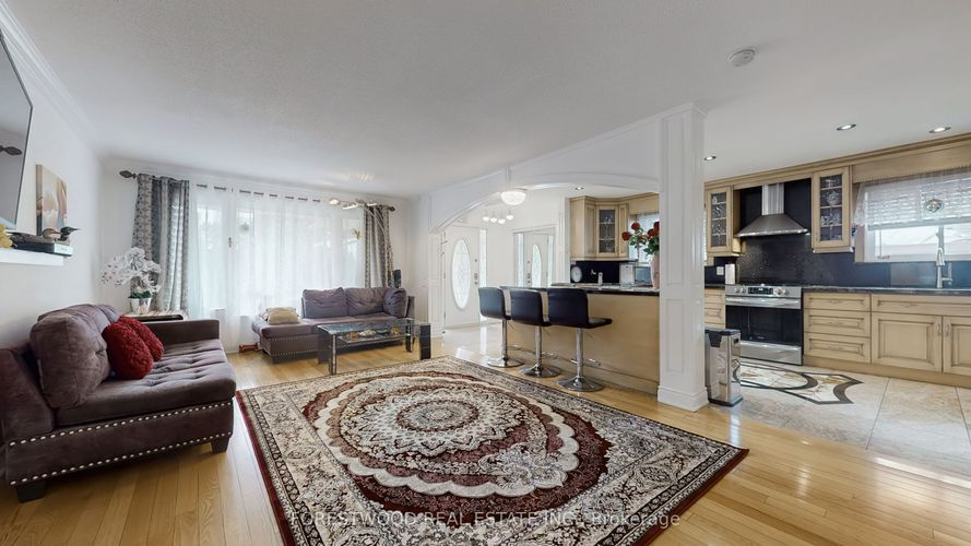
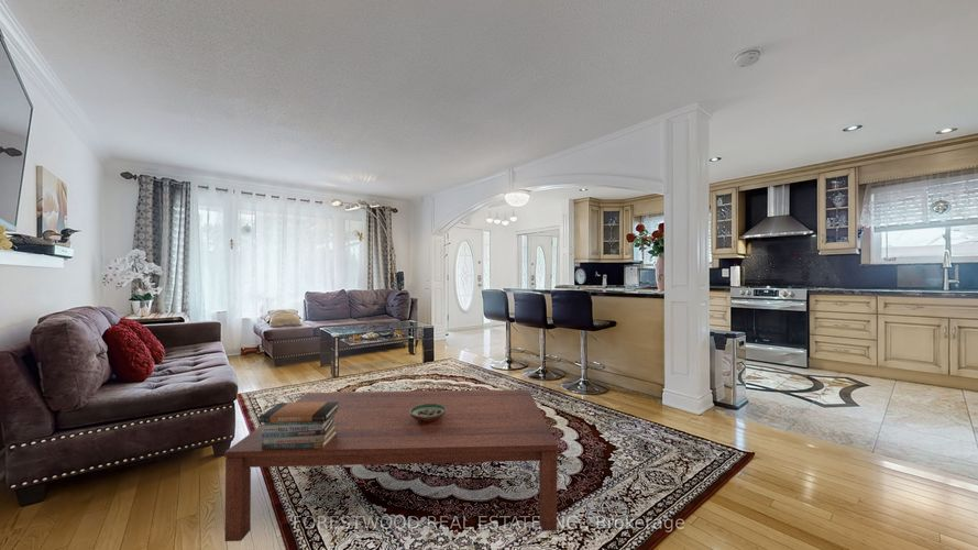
+ coffee table [223,388,559,542]
+ decorative bowl [409,404,447,422]
+ book stack [259,402,339,449]
